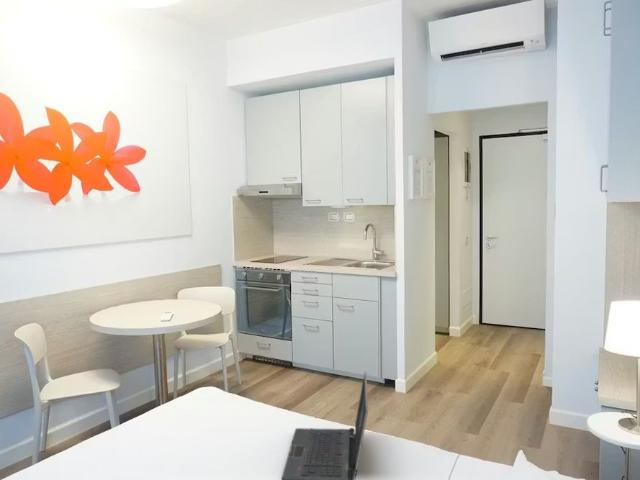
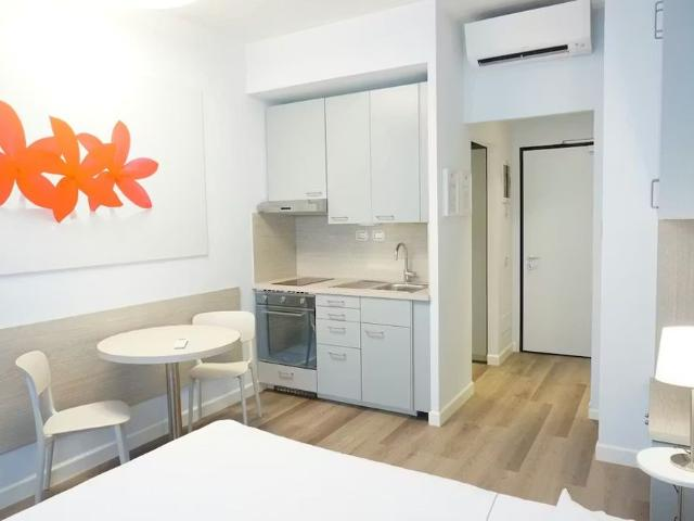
- laptop computer [280,371,369,480]
